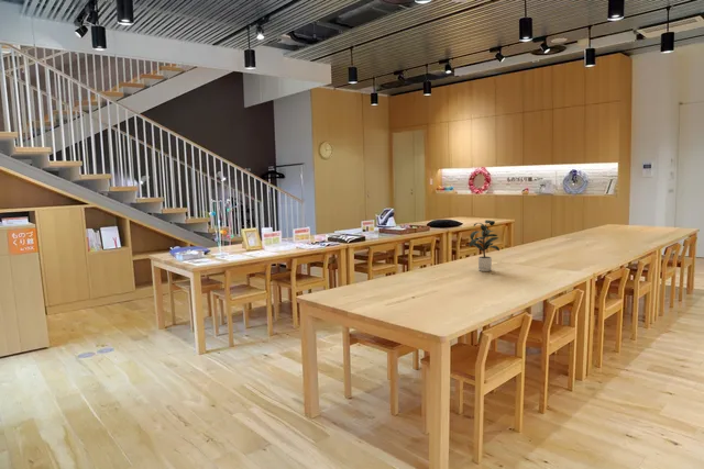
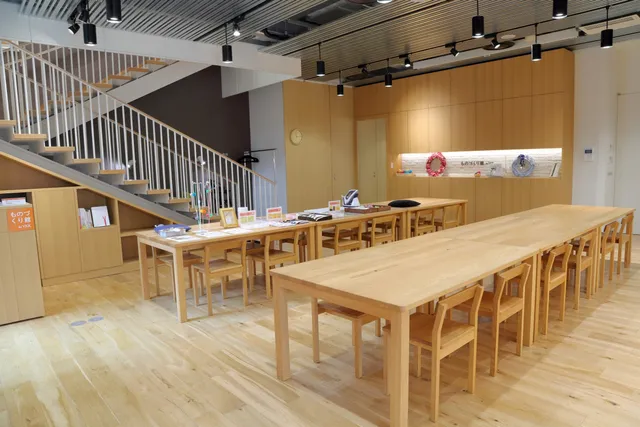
- potted plant [465,219,501,272]
